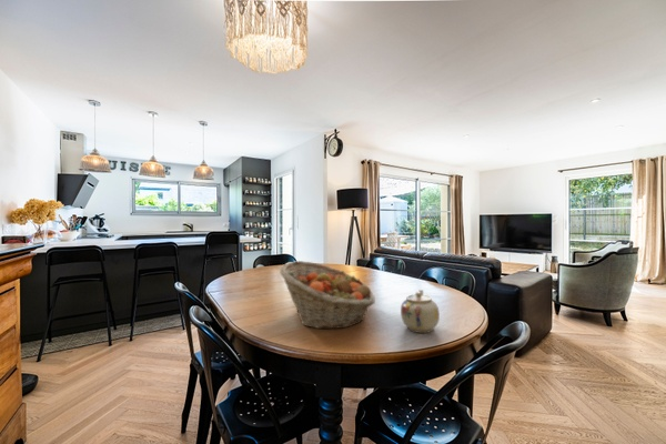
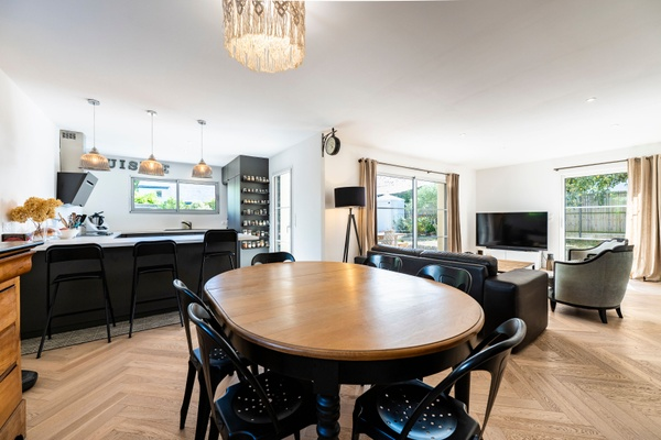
- fruit basket [279,260,376,330]
- teapot [400,289,441,334]
